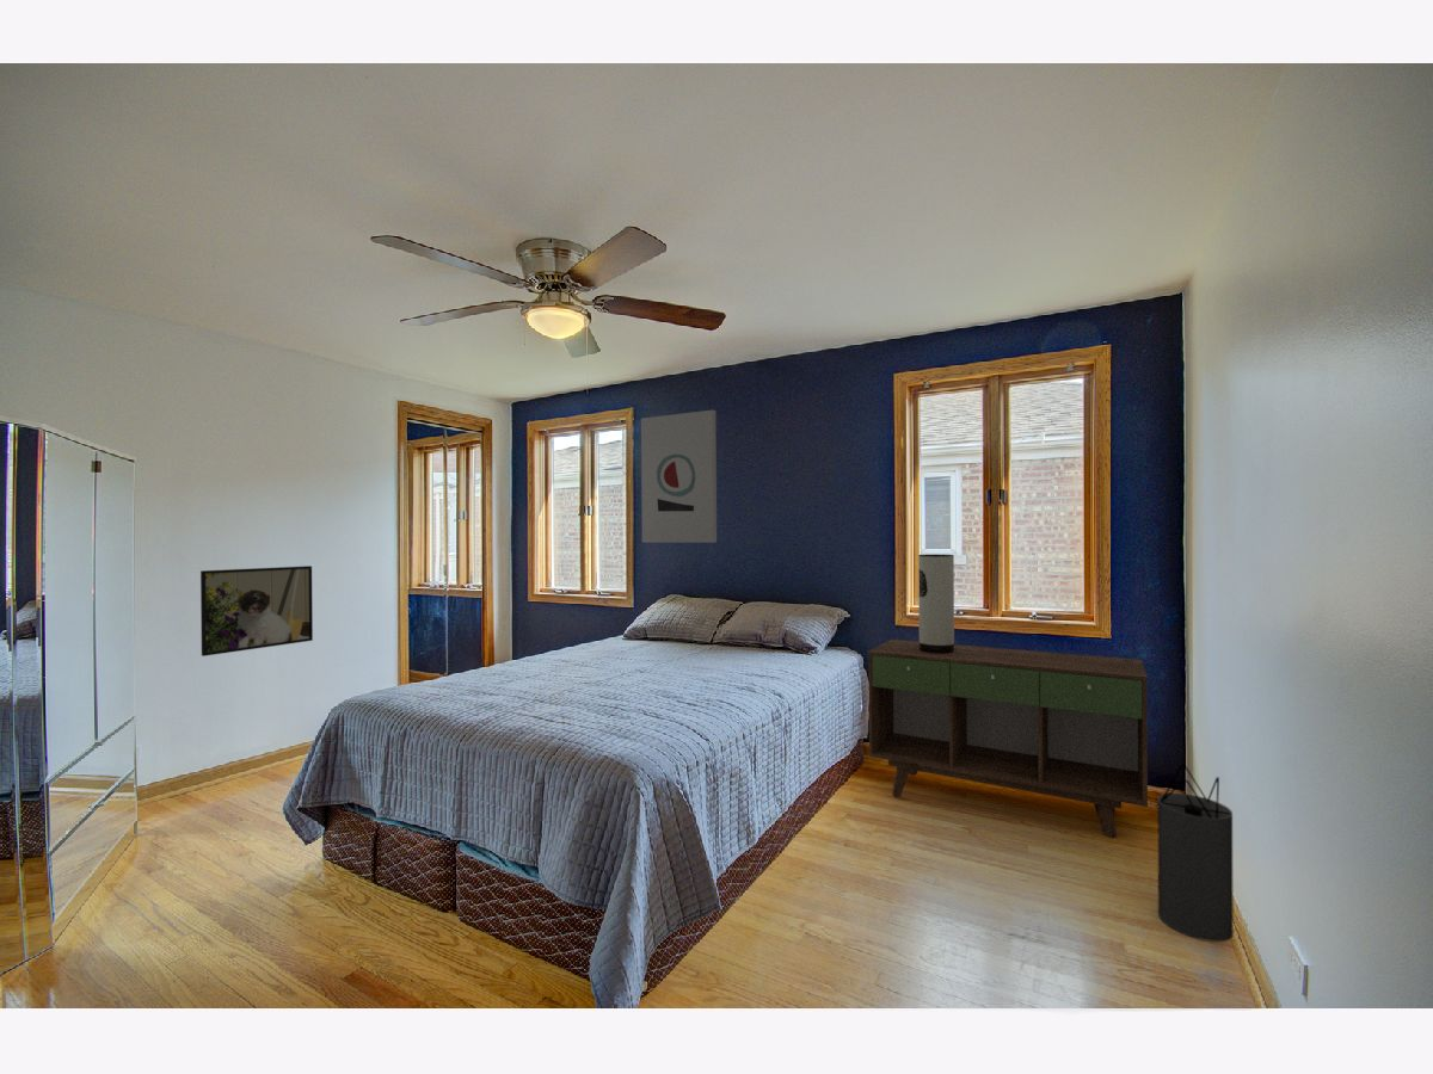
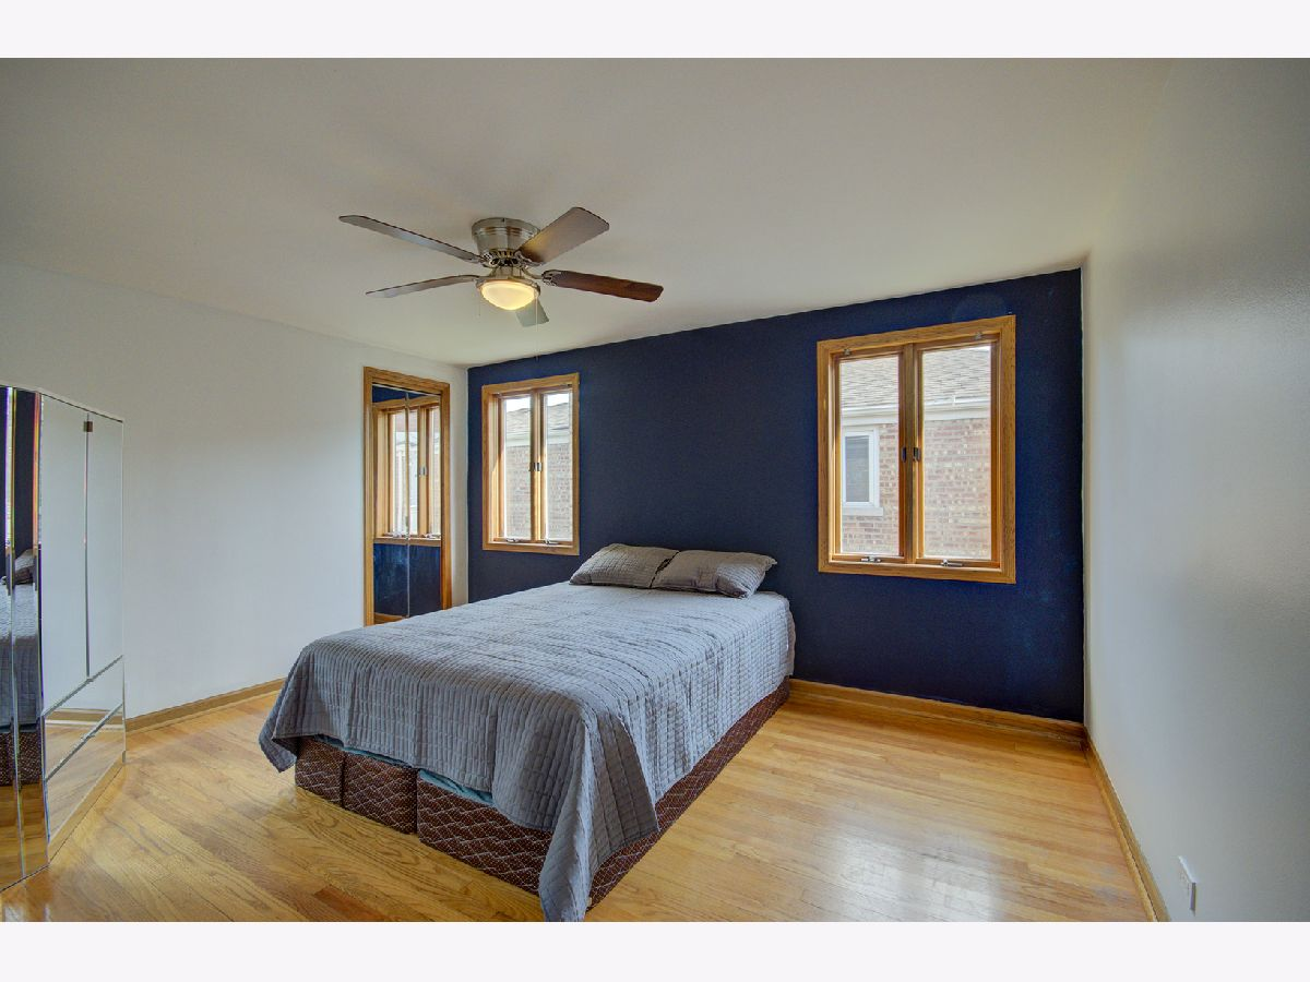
- sideboard [867,638,1149,840]
- speaker [1156,763,1235,943]
- table lamp [917,554,955,653]
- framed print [199,564,314,658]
- wall art [640,409,718,544]
